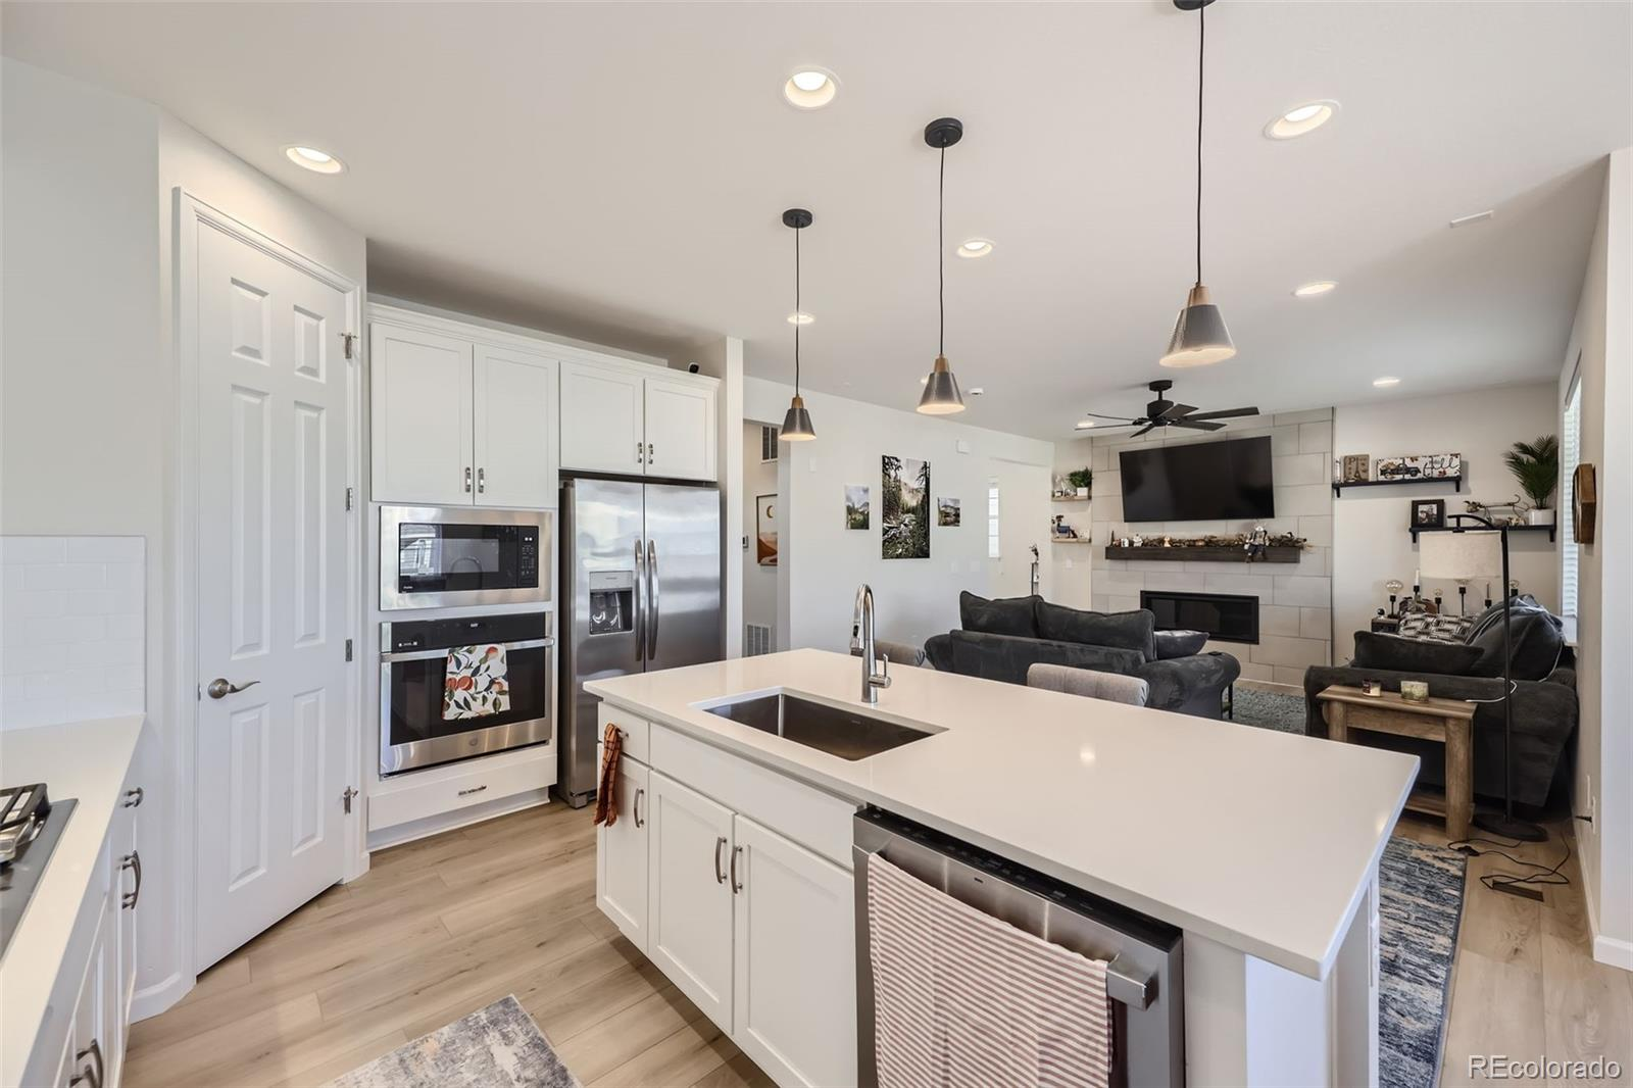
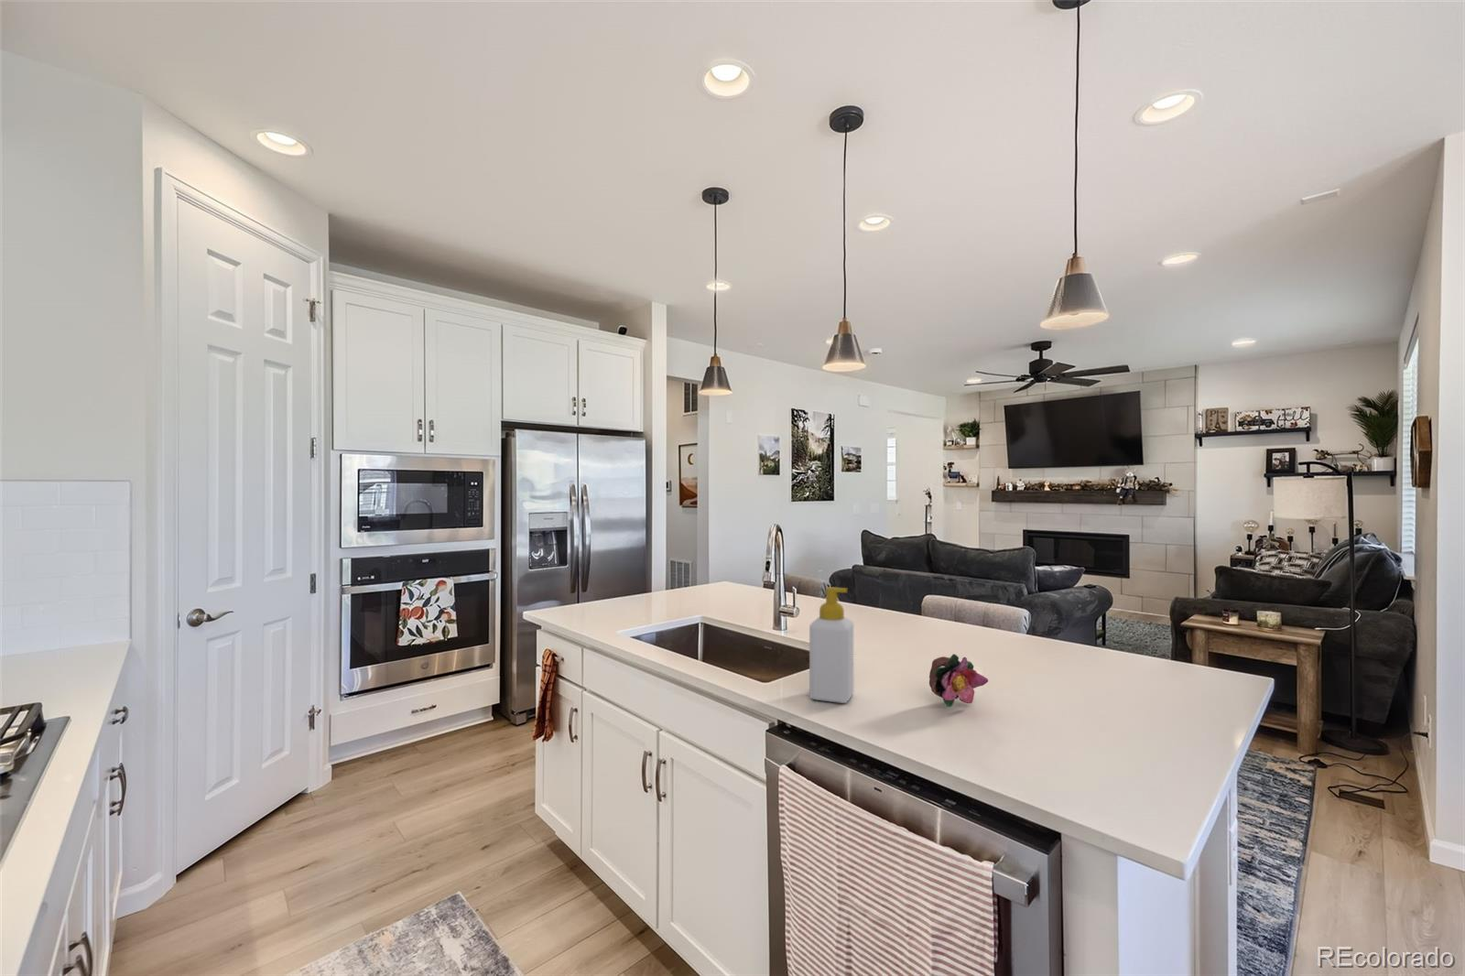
+ soap bottle [808,586,854,704]
+ flower [928,652,989,708]
